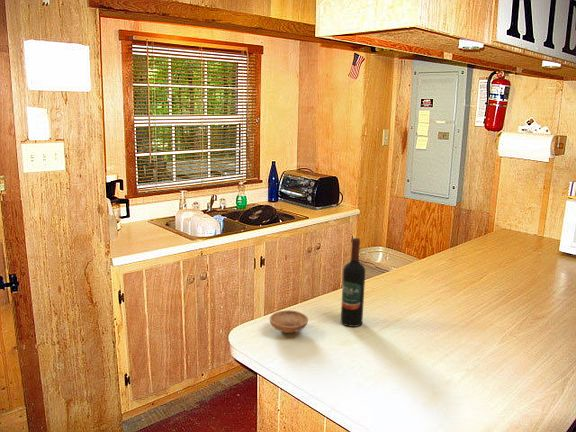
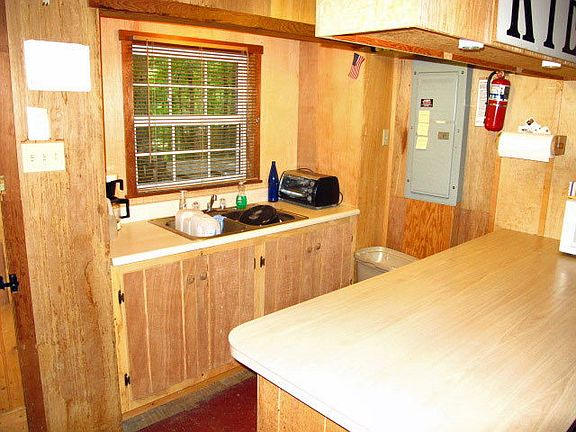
- wine bottle [340,237,366,328]
- bowl [269,309,309,334]
